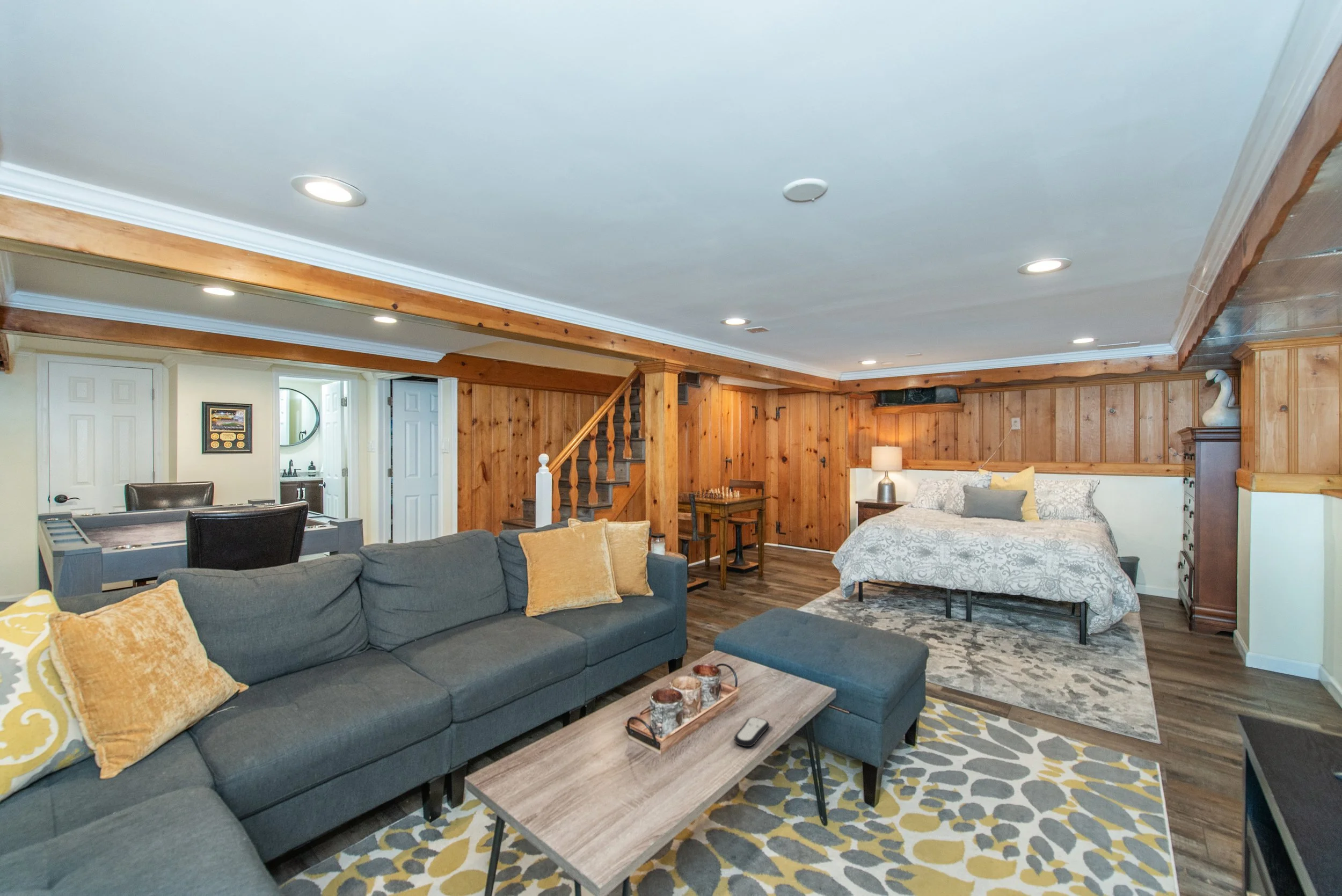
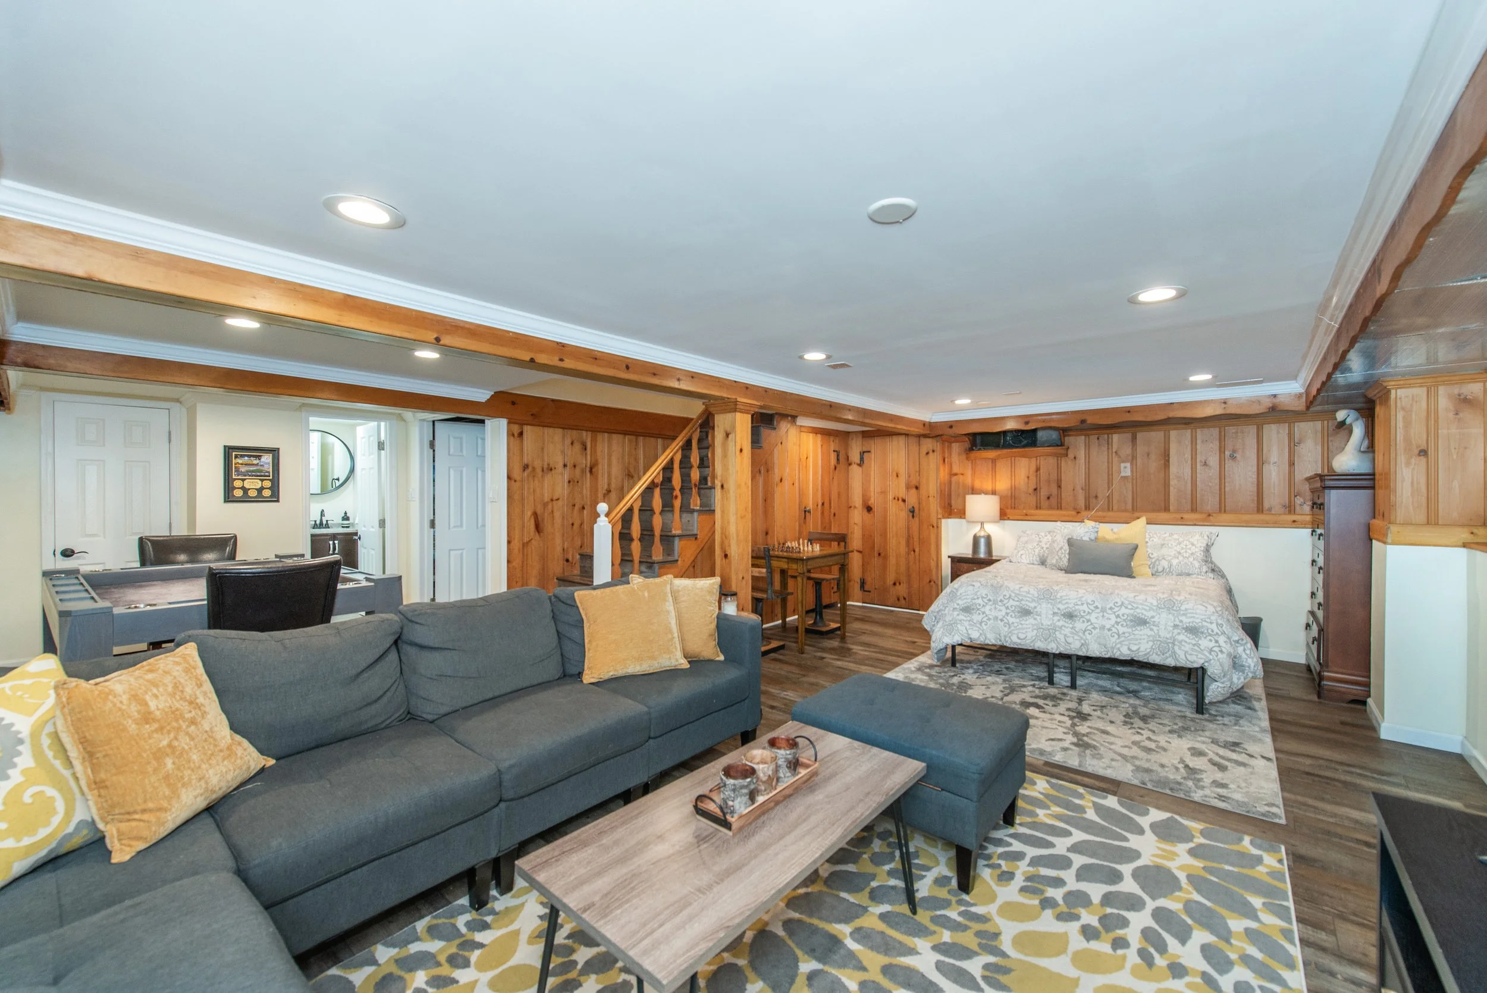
- remote control [733,717,770,747]
